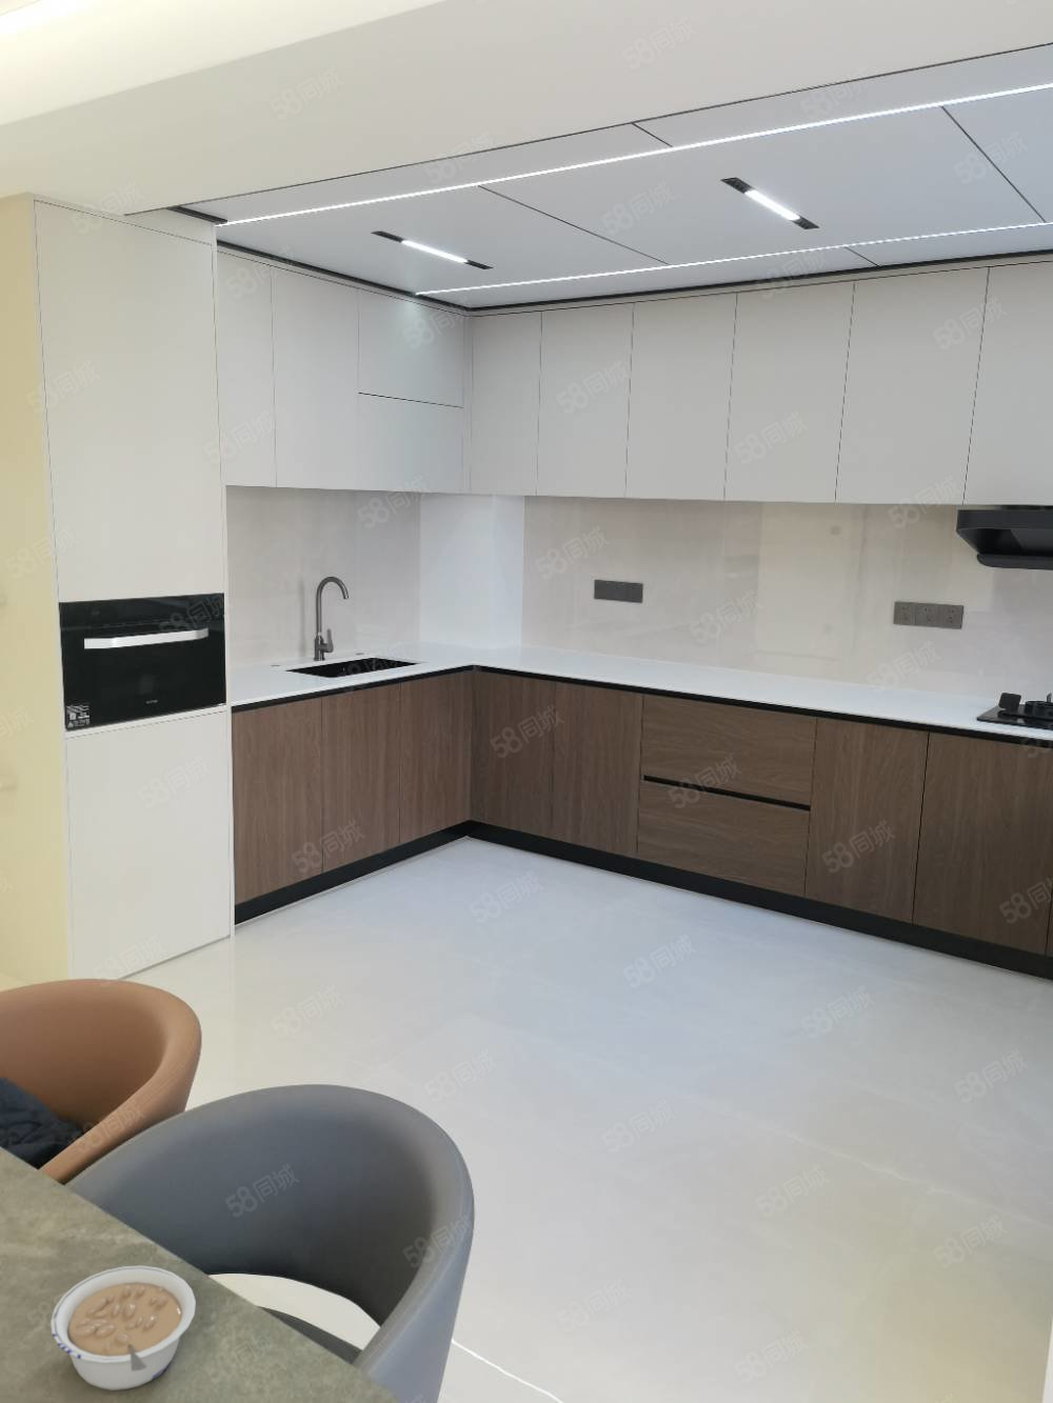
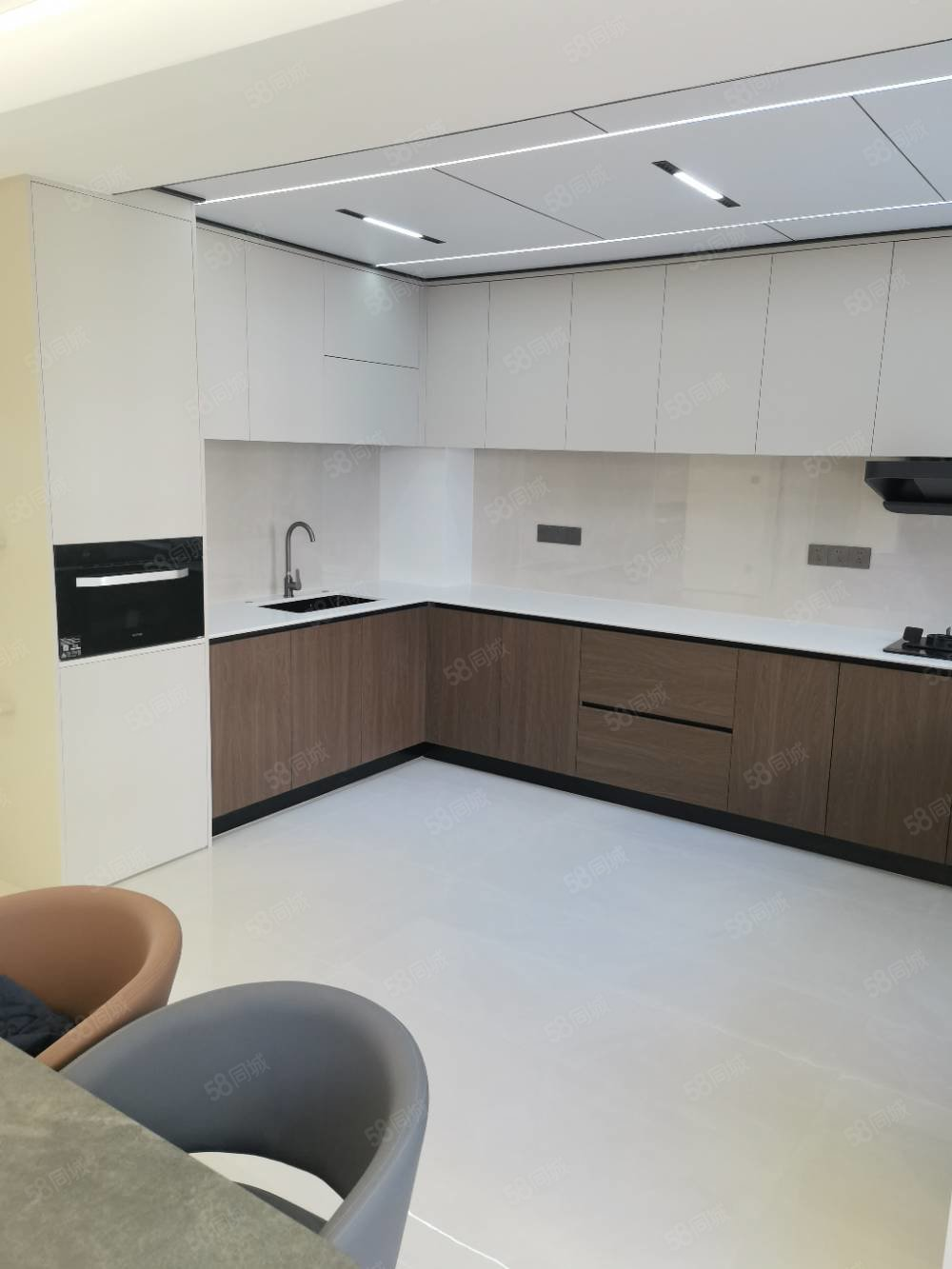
- legume [50,1265,197,1392]
